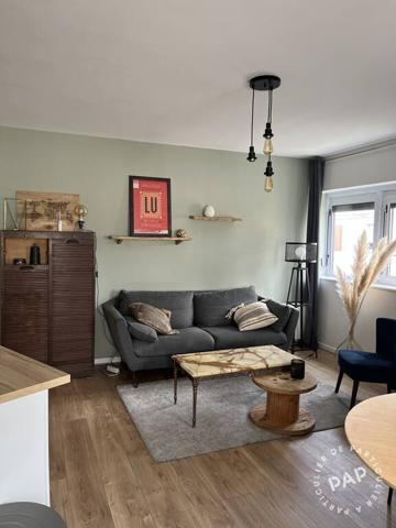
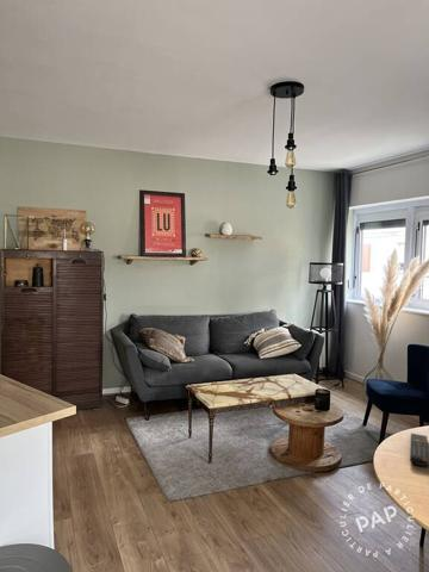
+ remote control [409,433,429,467]
